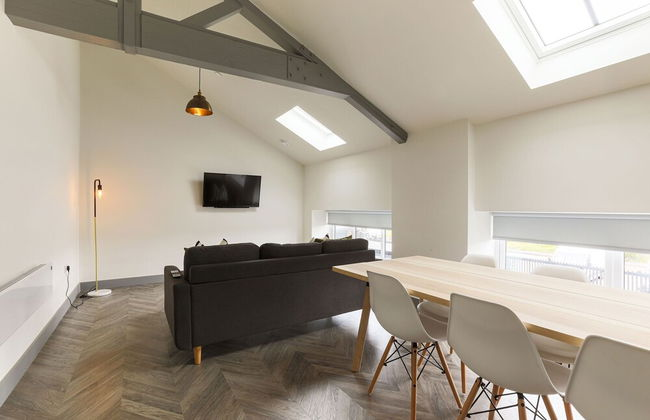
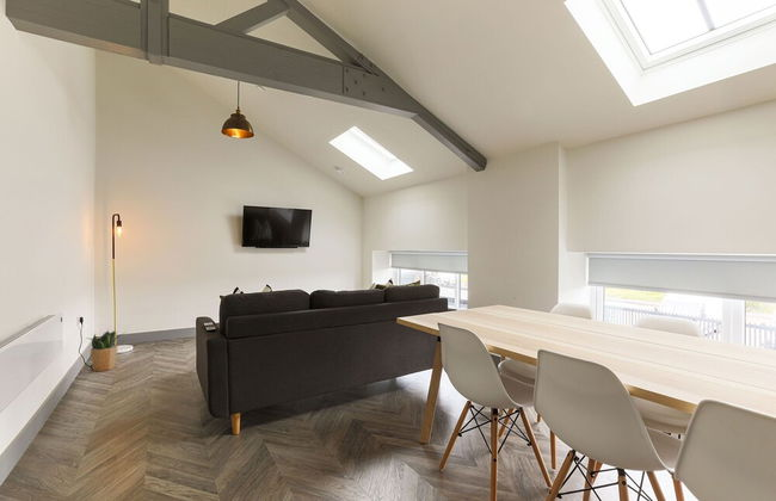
+ potted plant [85,329,128,372]
